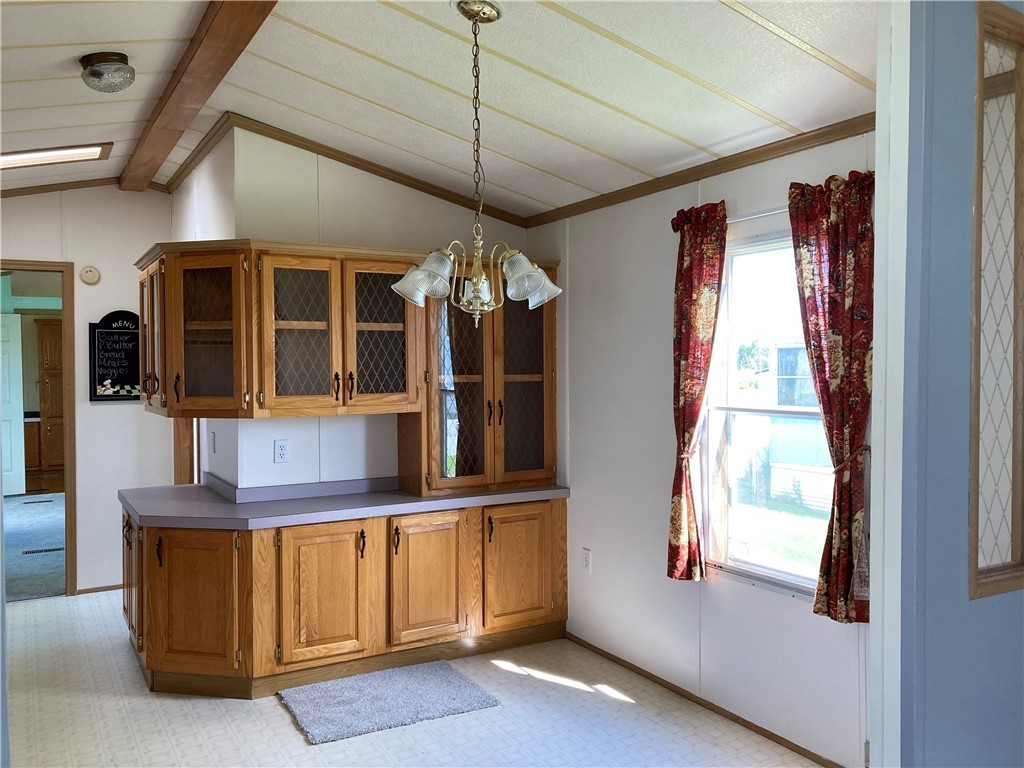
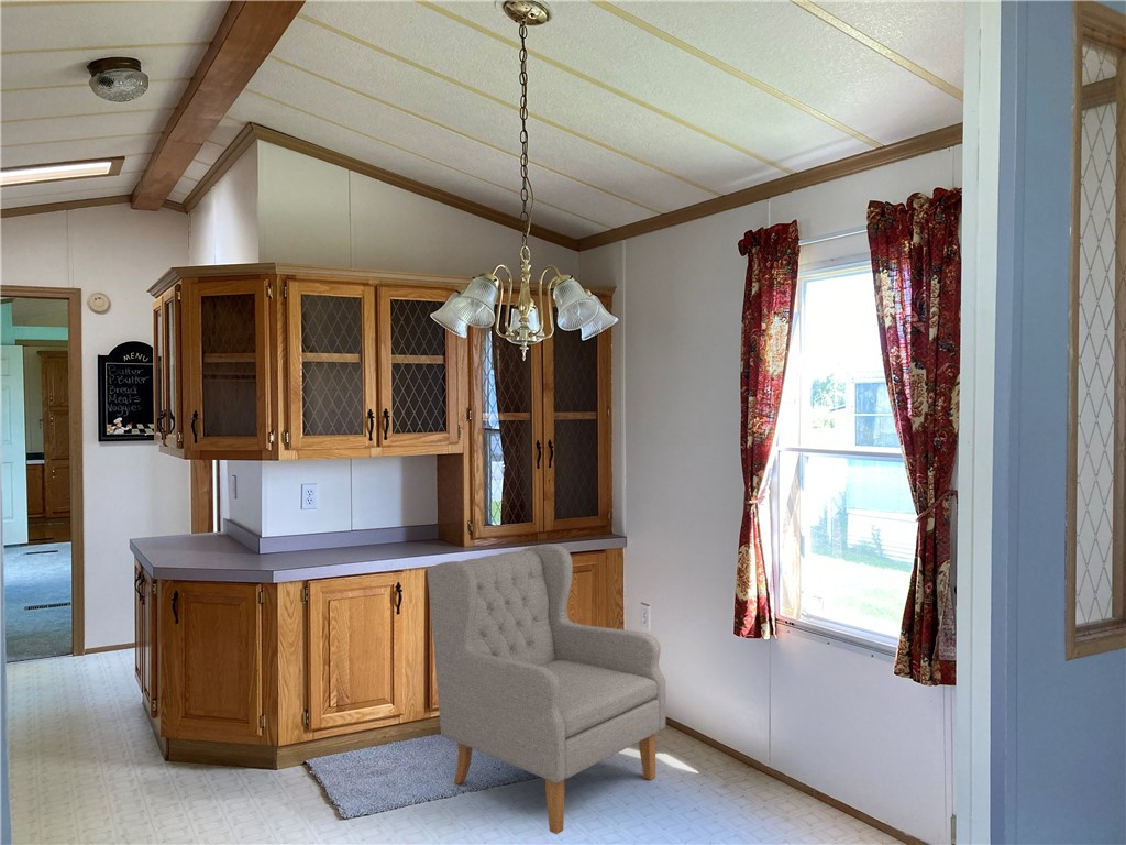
+ chair [427,542,666,835]
